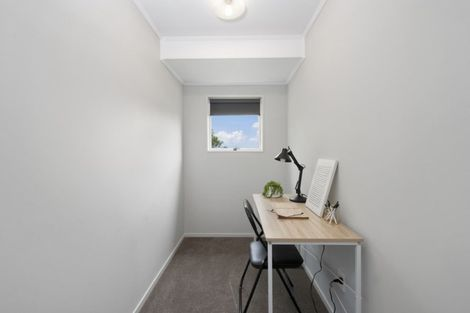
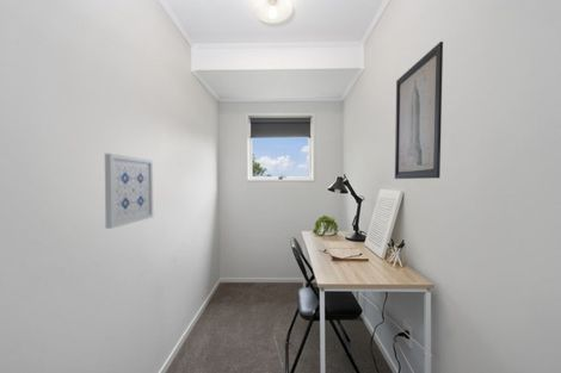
+ wall art [394,41,444,180]
+ wall art [104,153,154,230]
